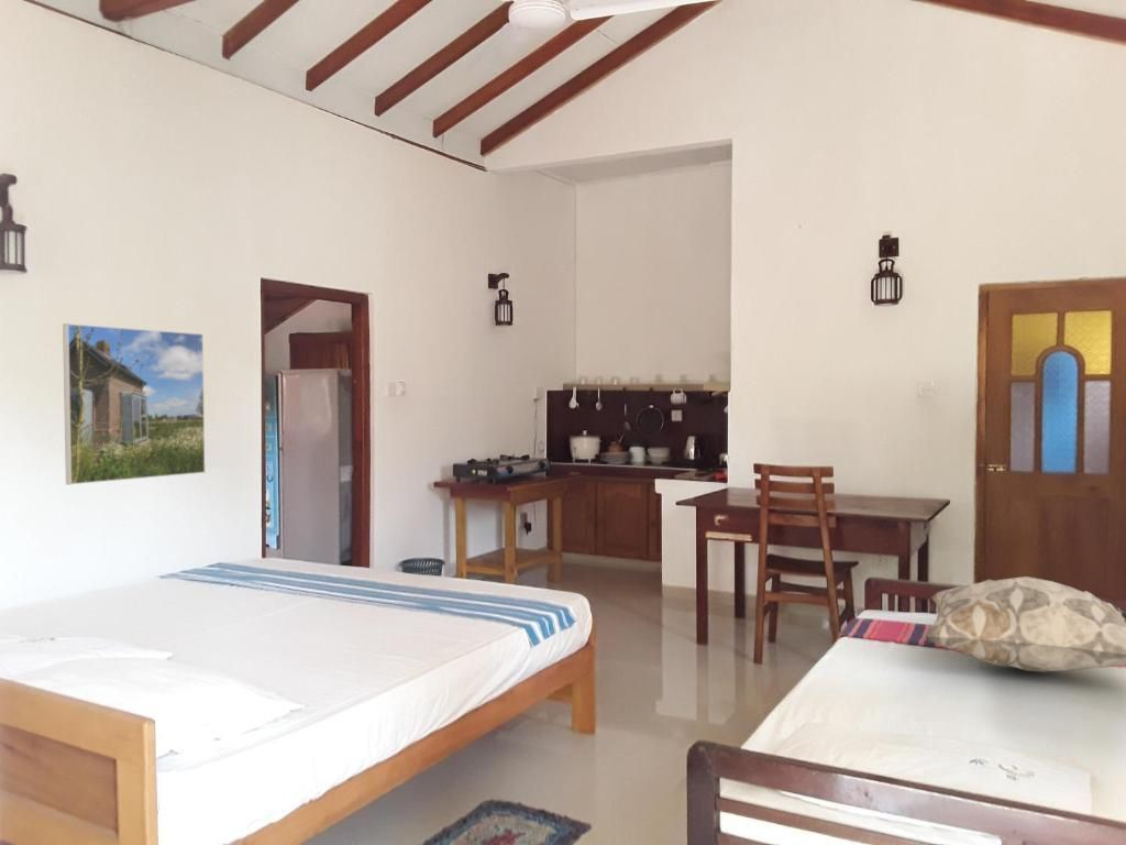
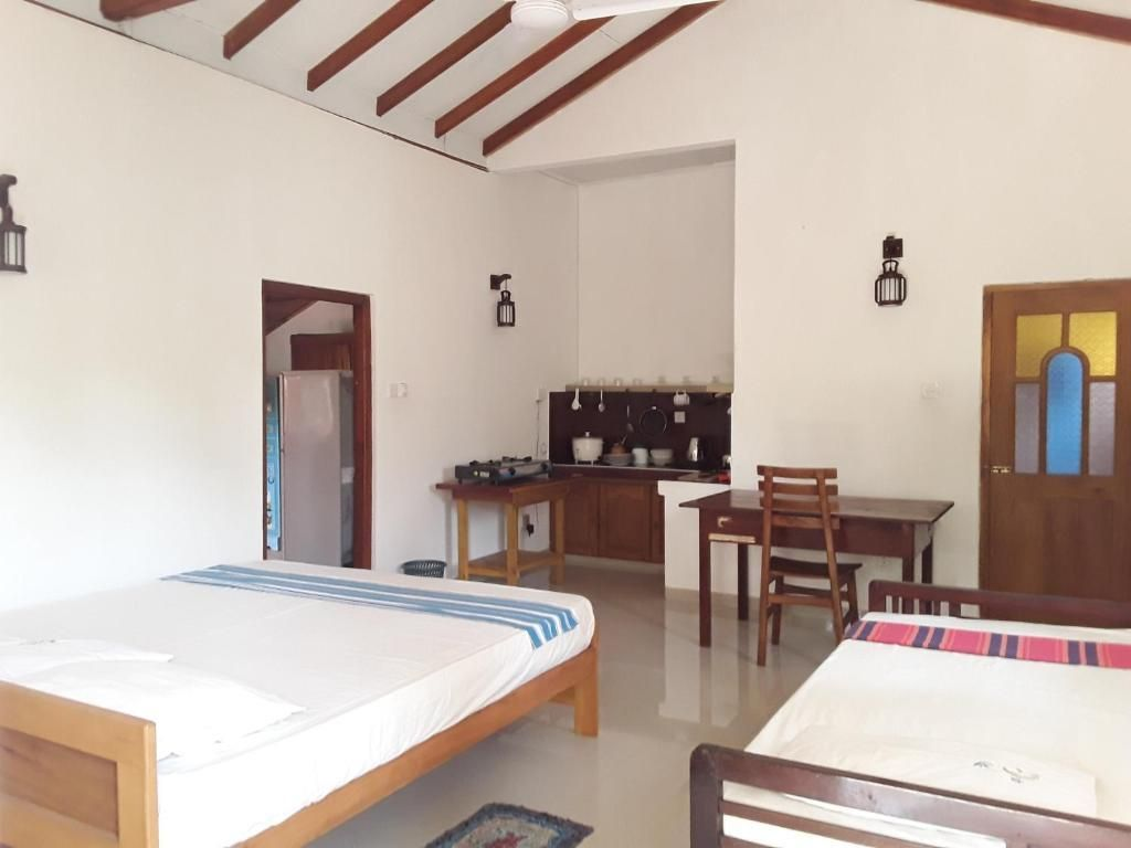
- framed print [62,322,207,485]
- decorative pillow [924,575,1126,673]
